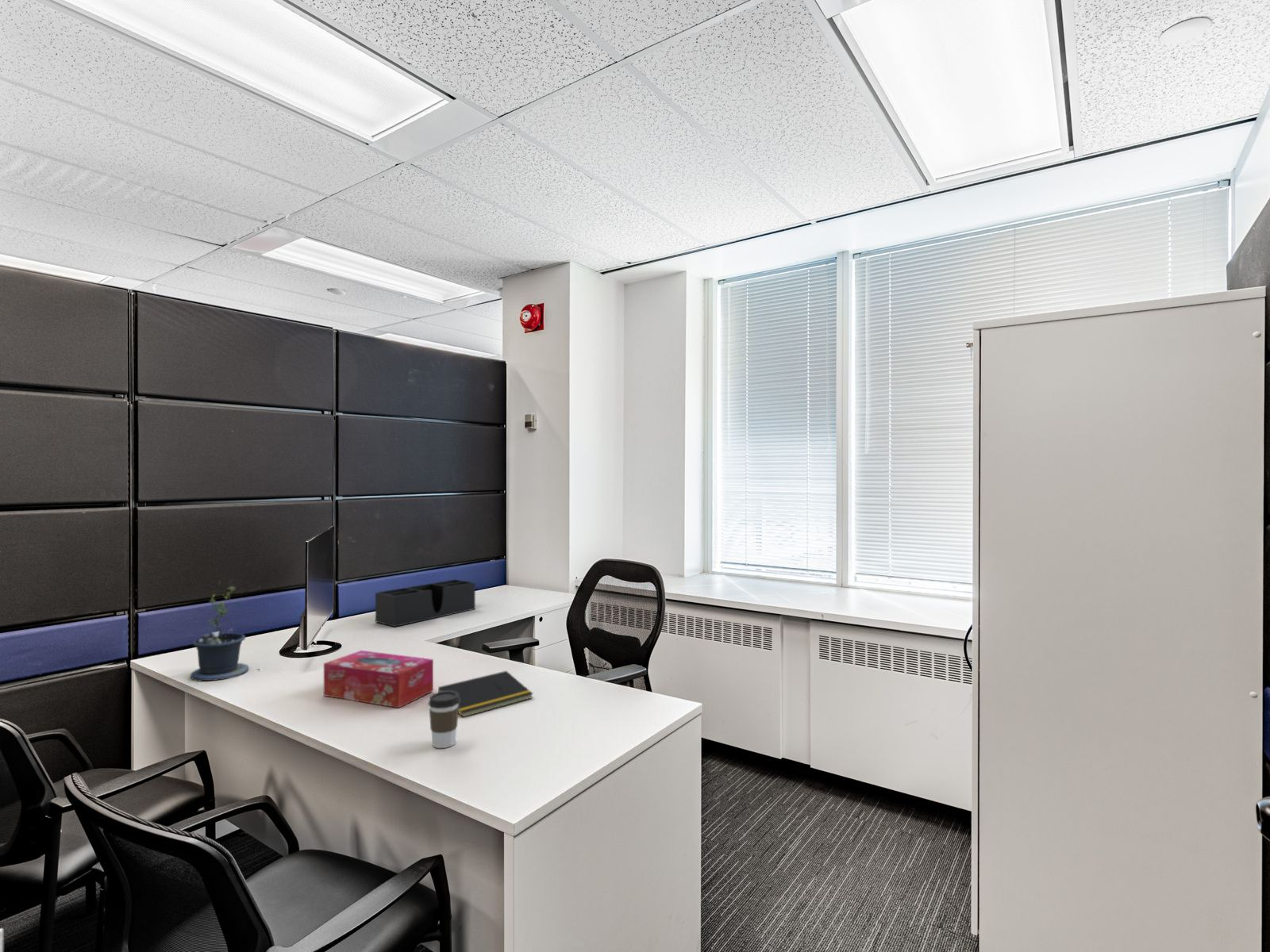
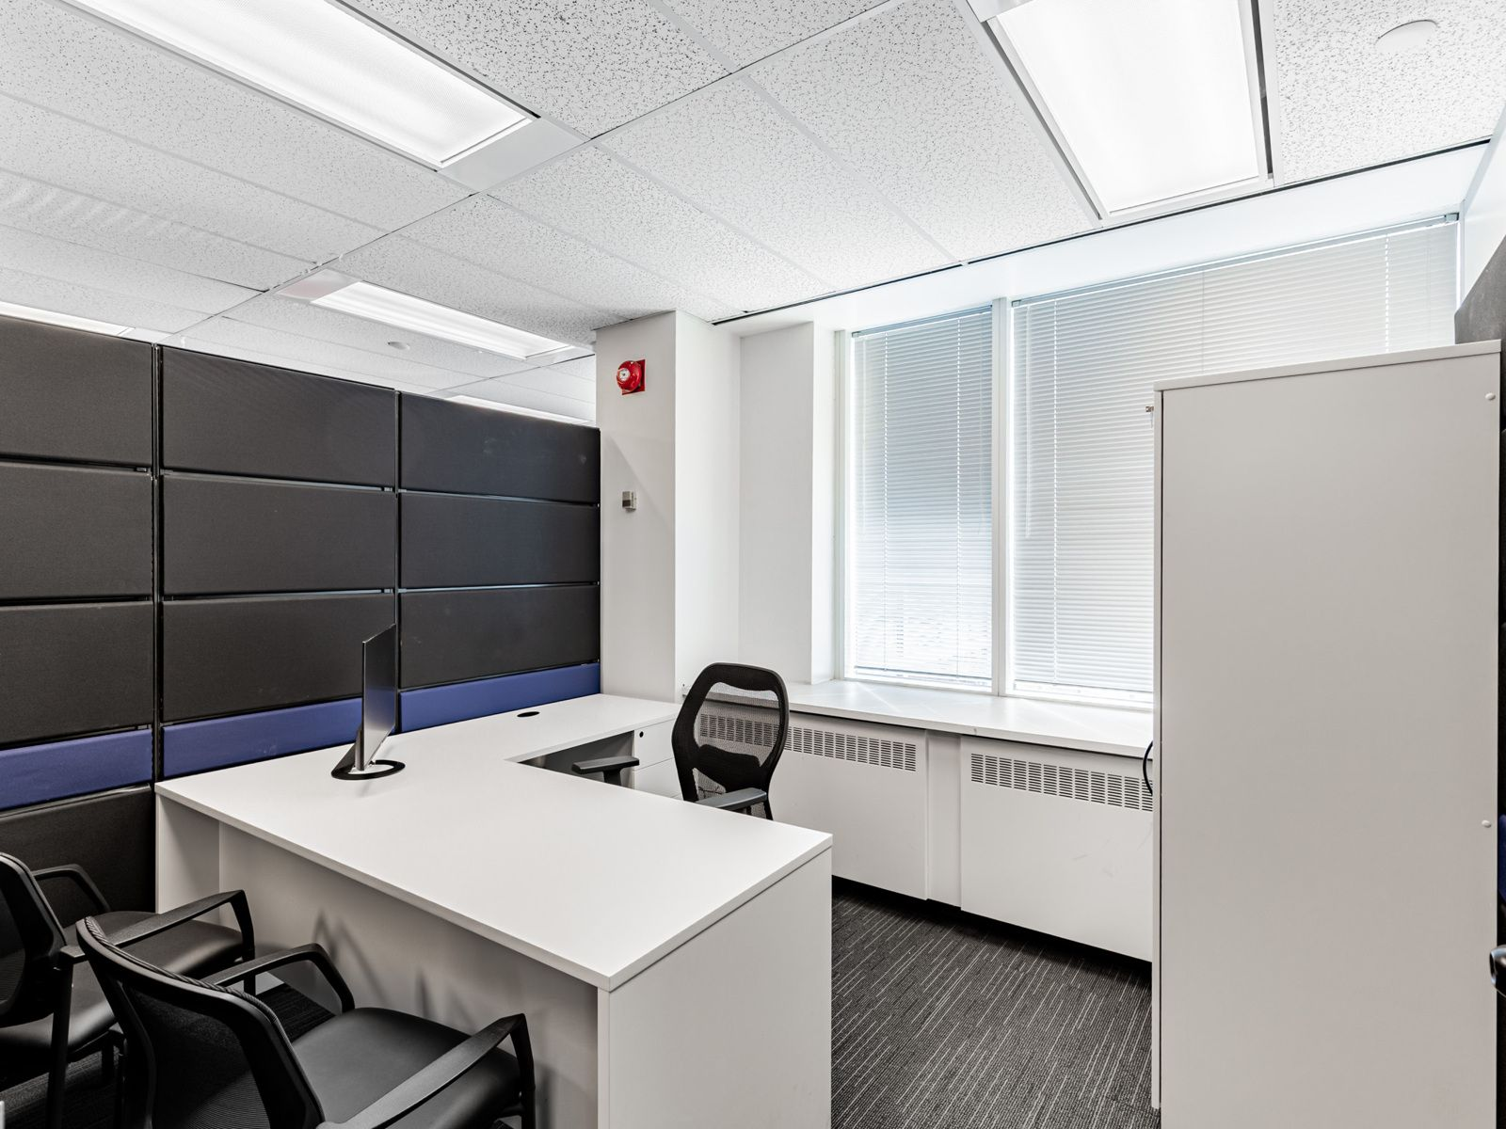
- desk organizer [375,578,476,628]
- notepad [437,670,534,718]
- tissue box [323,650,434,708]
- coffee cup [428,691,460,749]
- potted plant [190,585,260,682]
